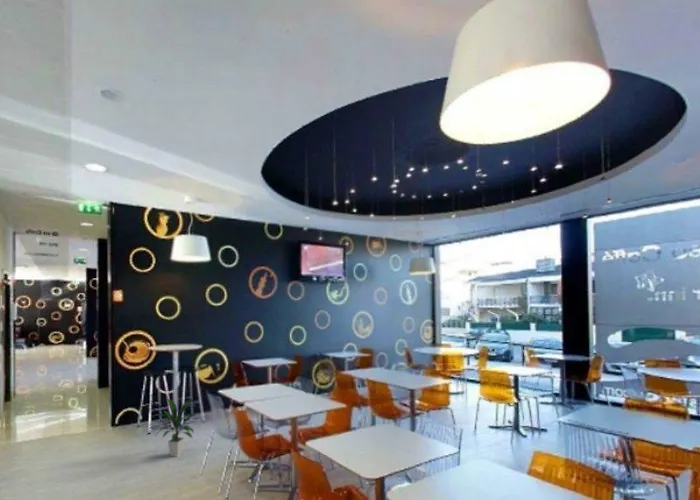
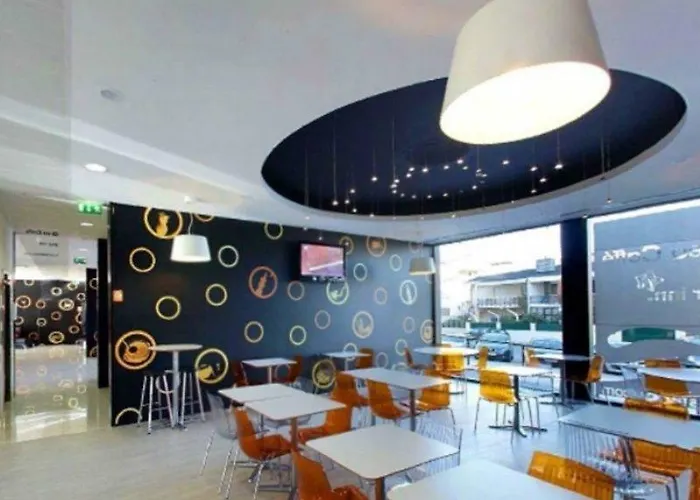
- indoor plant [153,397,197,458]
